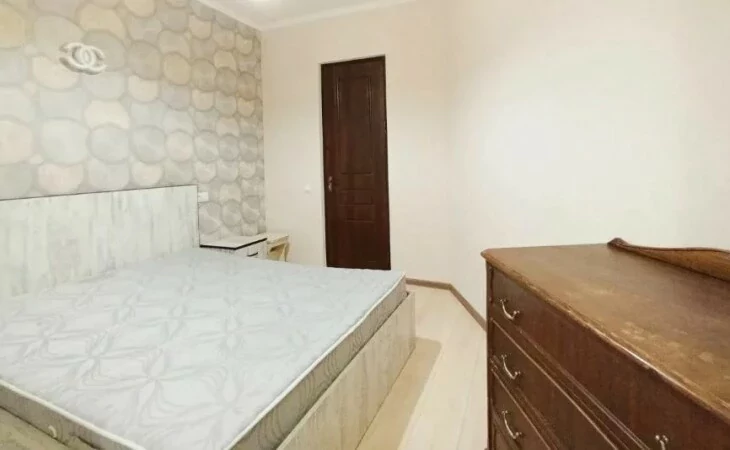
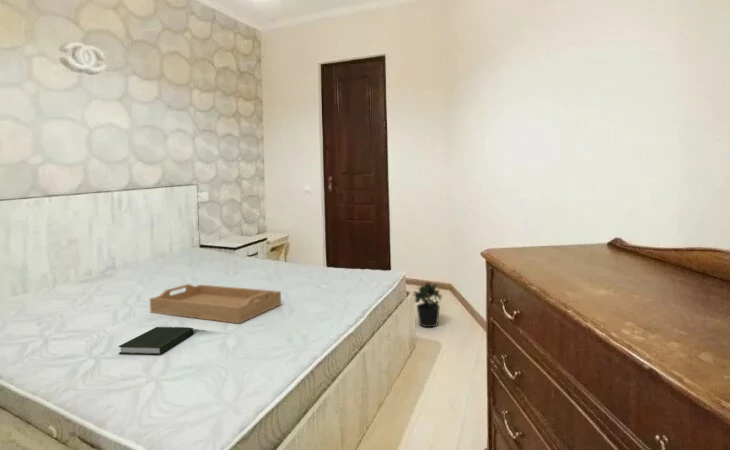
+ serving tray [149,283,282,325]
+ potted plant [413,282,444,328]
+ book [118,326,194,356]
